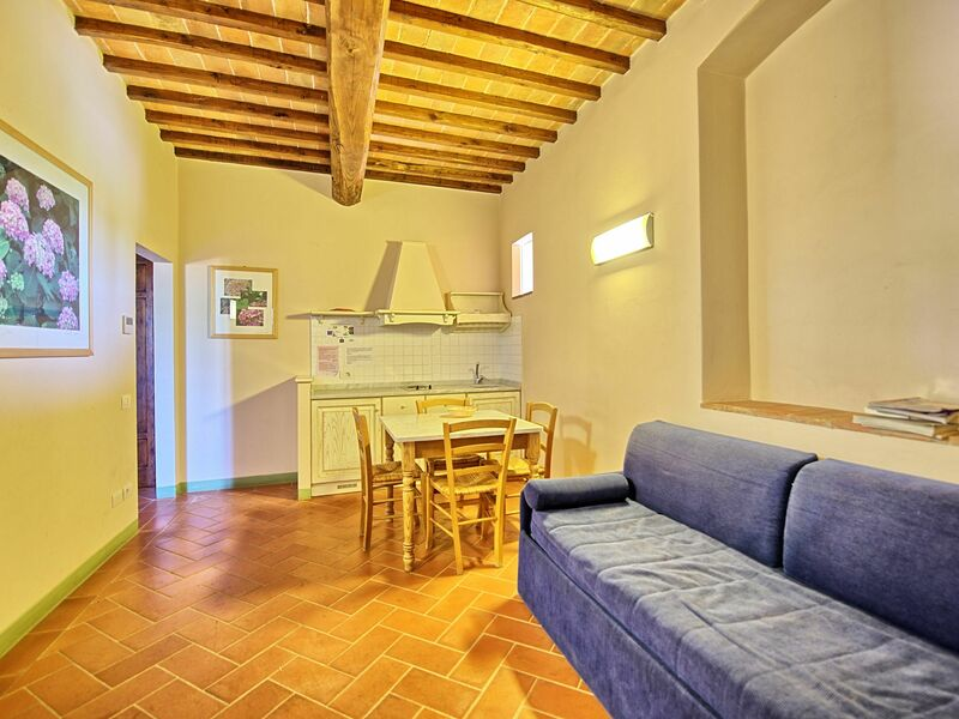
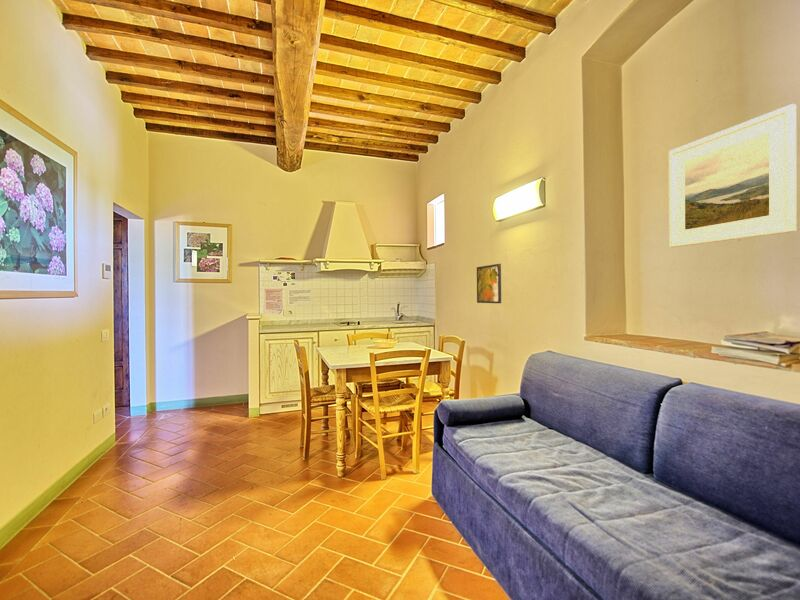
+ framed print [668,103,797,249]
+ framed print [476,263,502,304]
